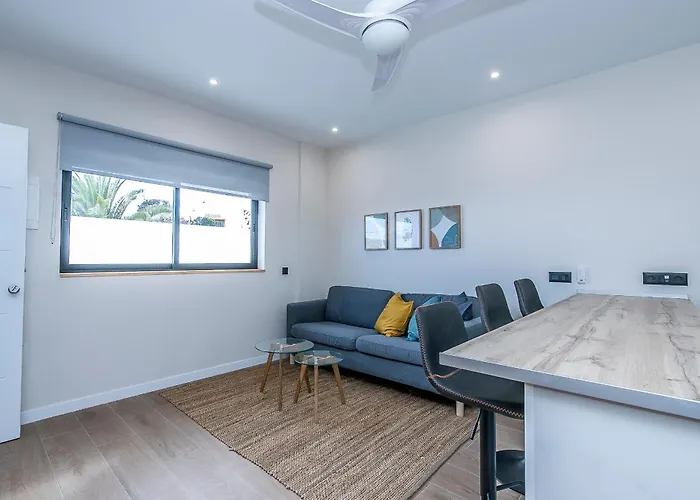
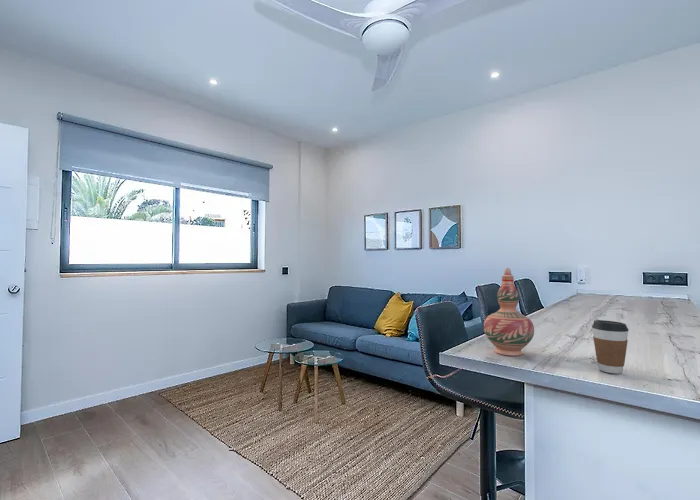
+ decorative vase [483,267,535,357]
+ coffee cup [591,319,630,375]
